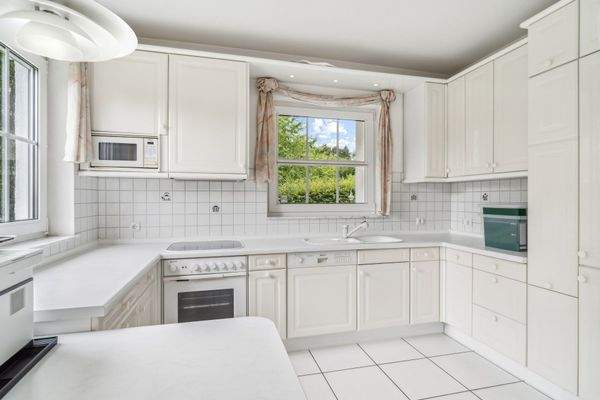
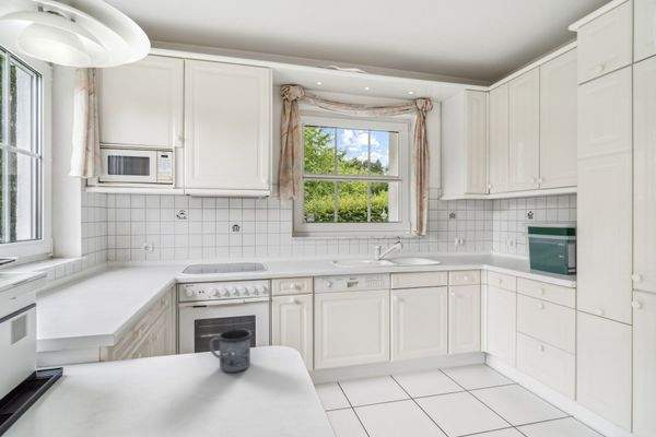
+ mug [209,328,253,374]
